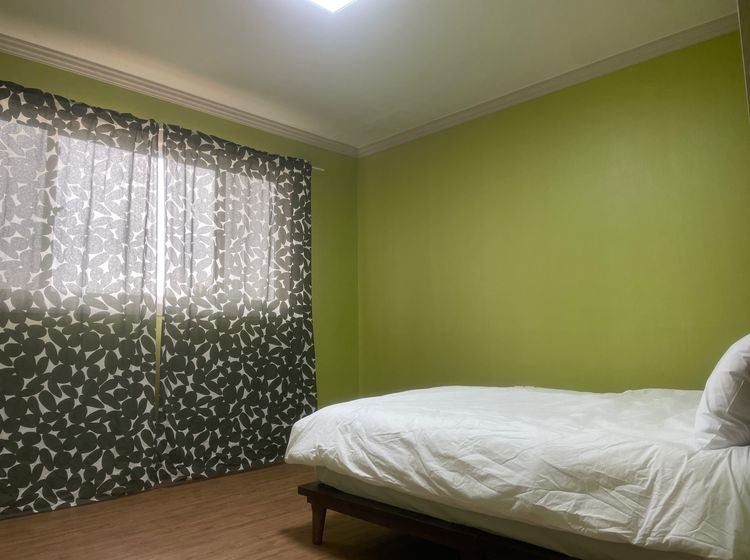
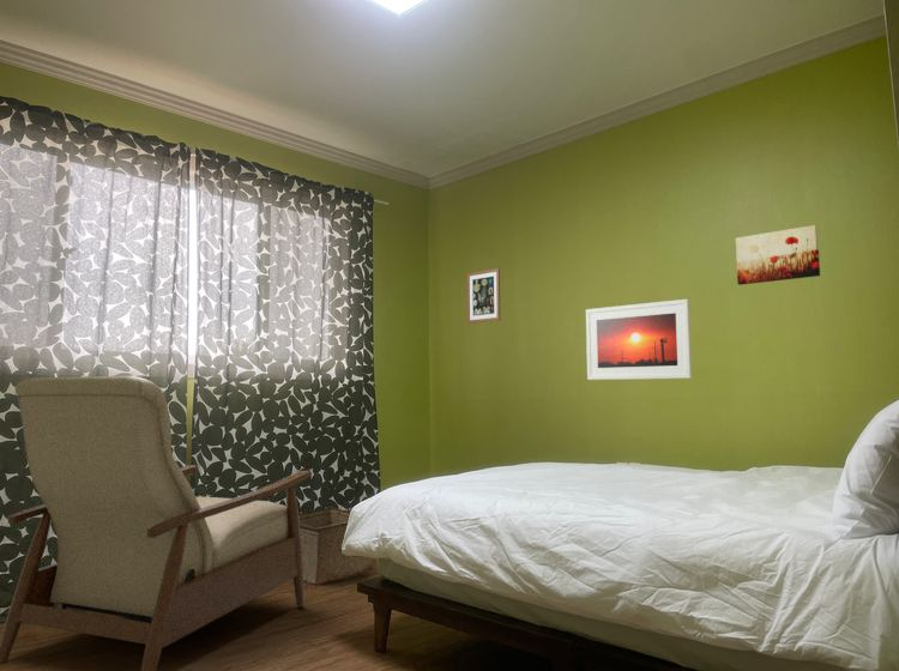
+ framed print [585,298,693,381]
+ wall art [735,224,821,286]
+ chair [0,375,313,671]
+ wall art [465,267,501,325]
+ storage bin [298,506,374,586]
